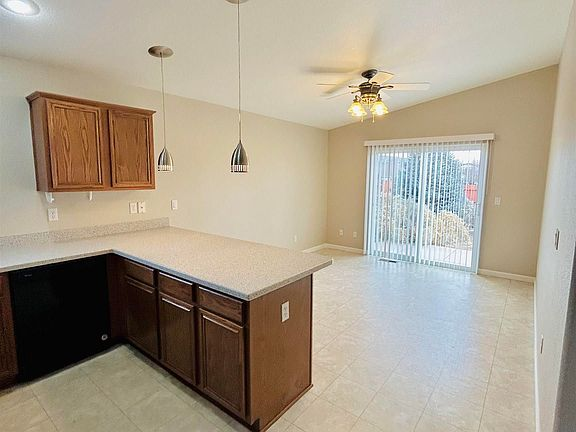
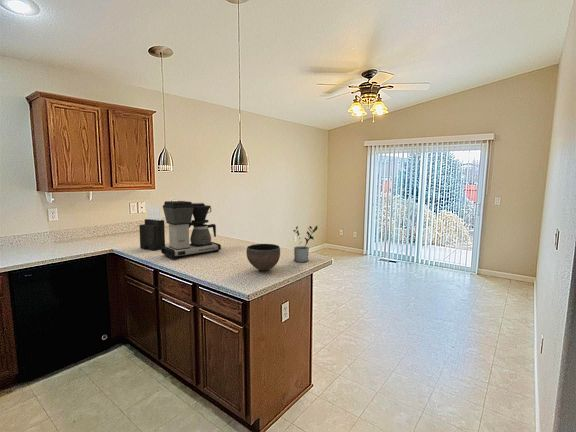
+ knife block [138,204,166,251]
+ potted plant [293,225,319,263]
+ coffee maker [160,200,222,260]
+ bowl [245,243,281,272]
